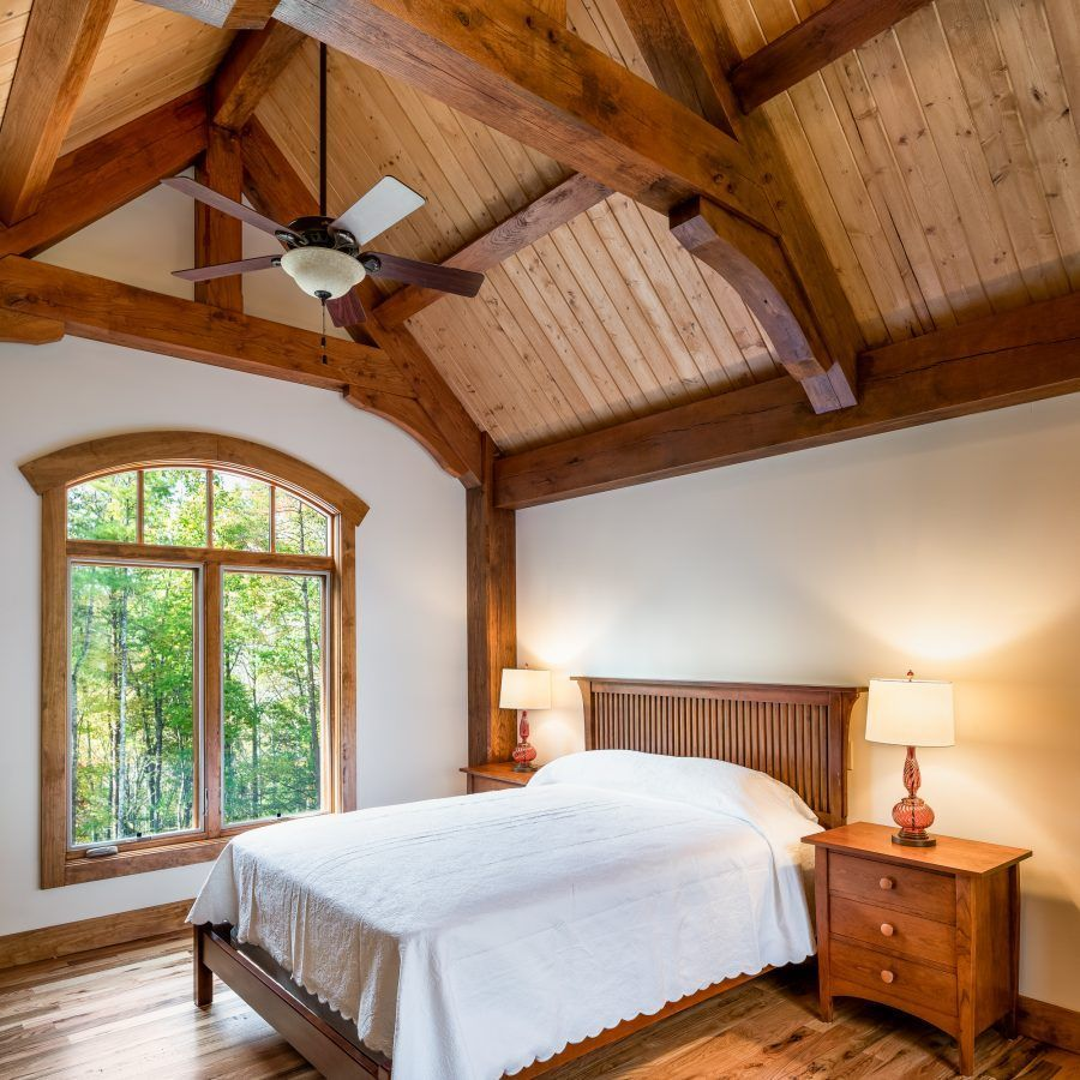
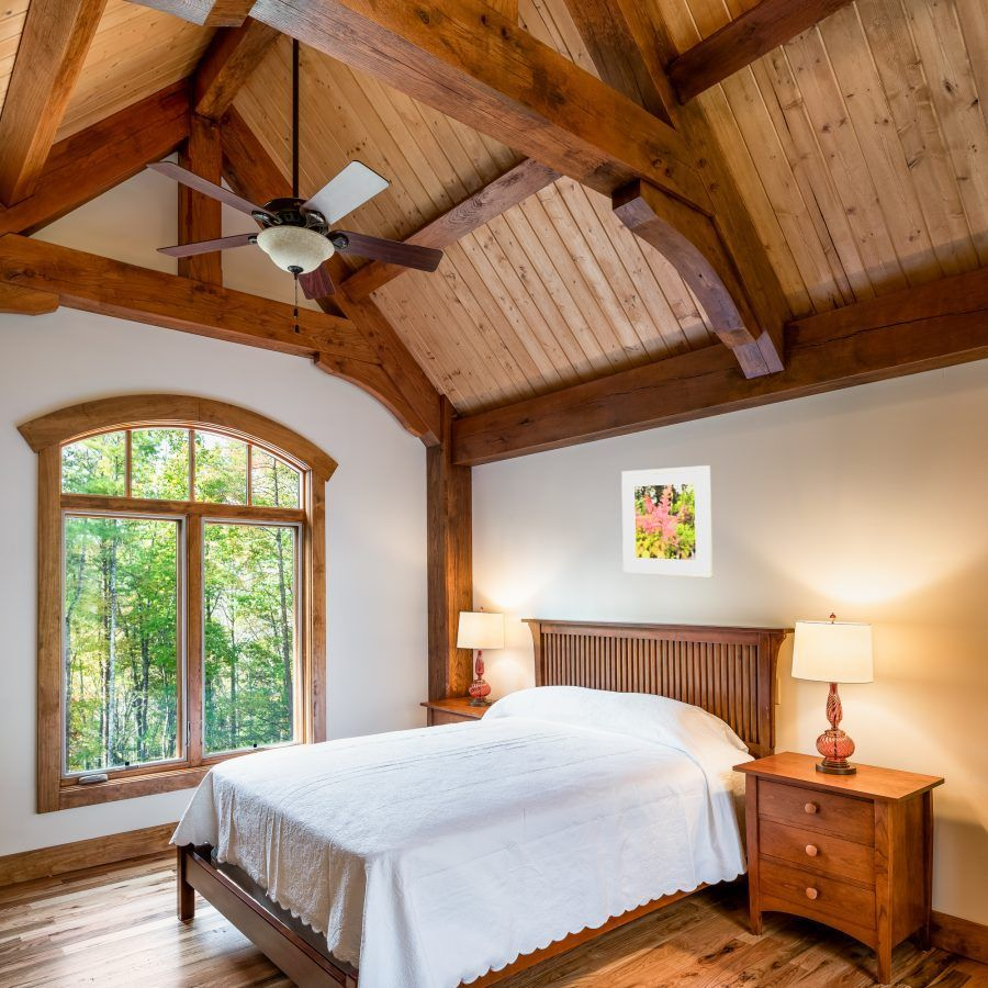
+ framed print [620,464,714,579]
